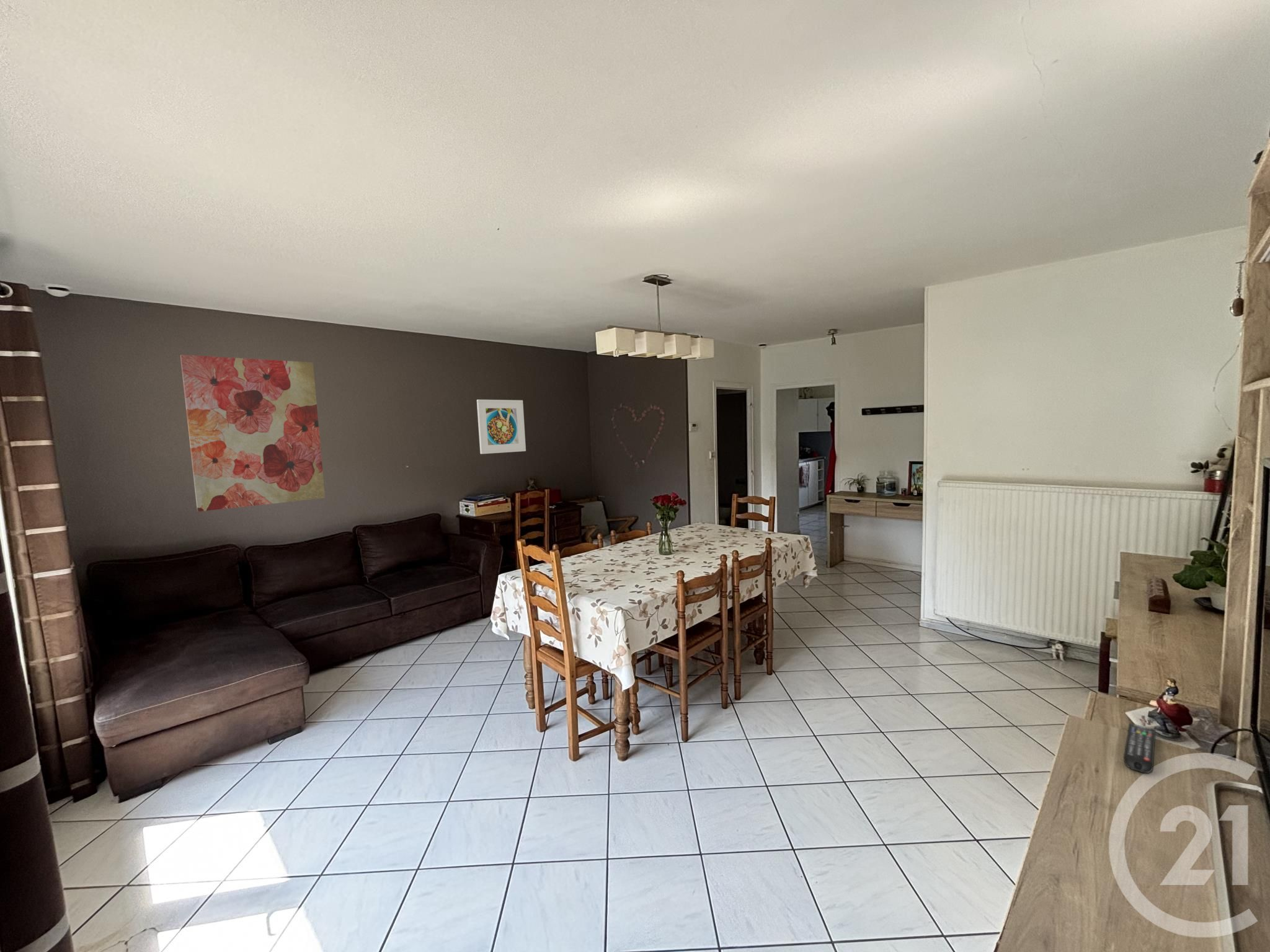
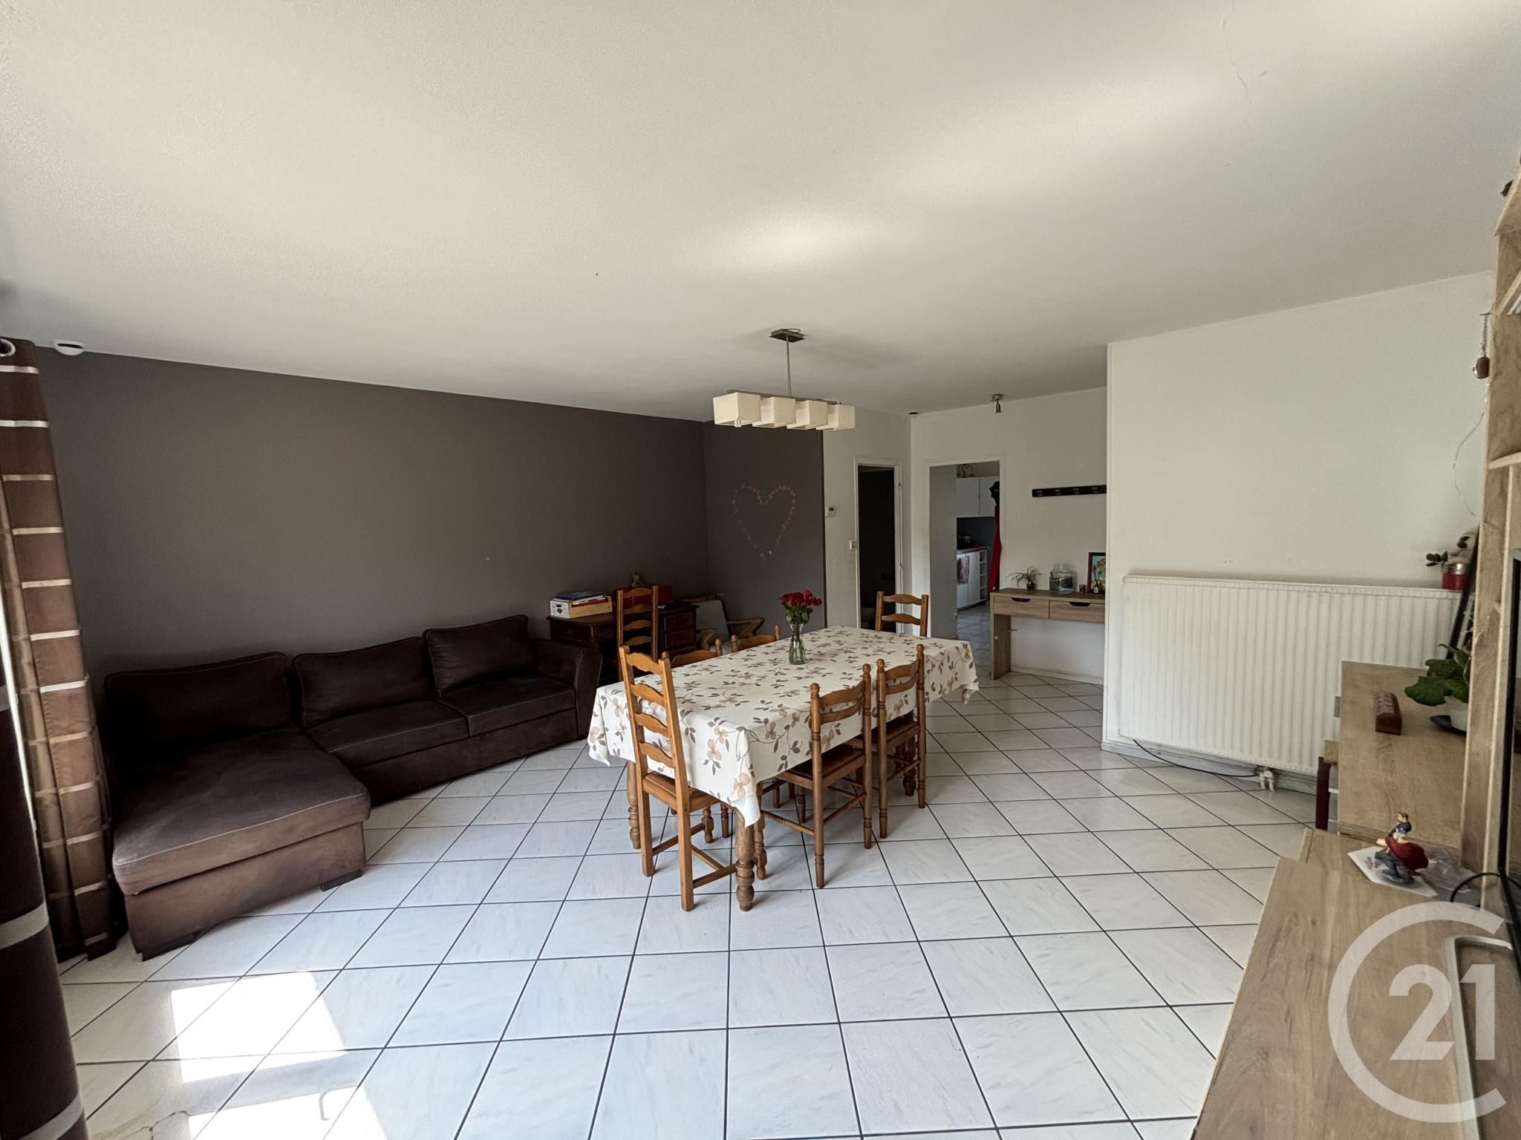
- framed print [476,399,526,454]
- remote control [1123,722,1157,774]
- wall art [180,354,326,512]
